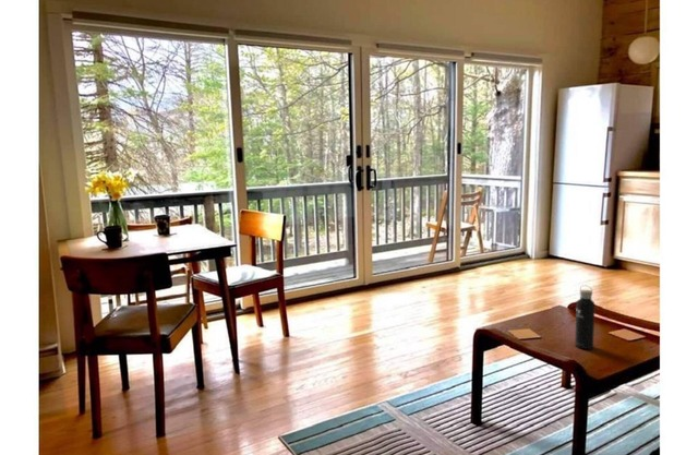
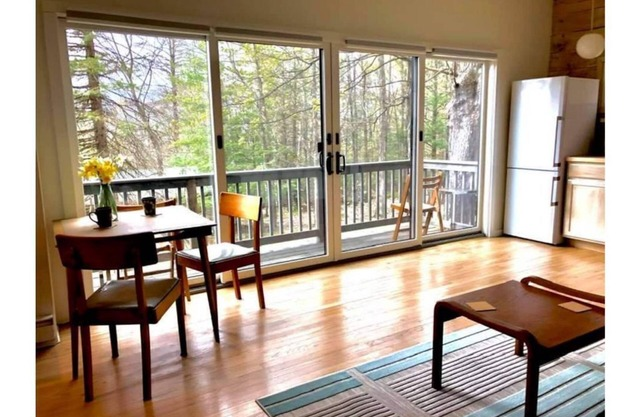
- water bottle [574,284,595,350]
